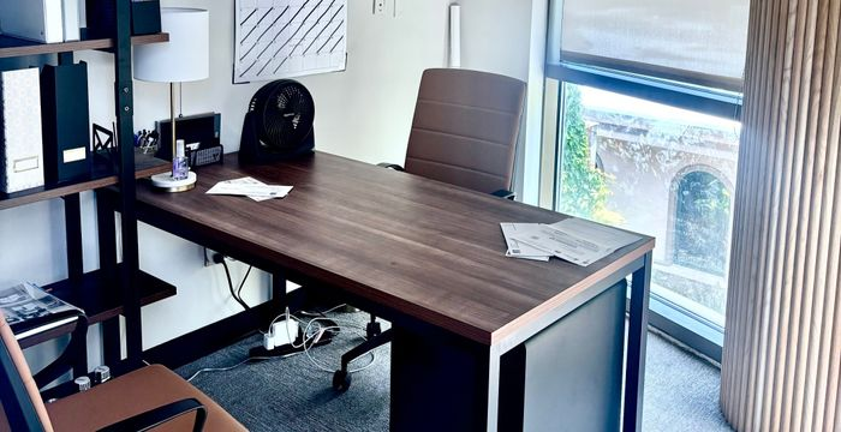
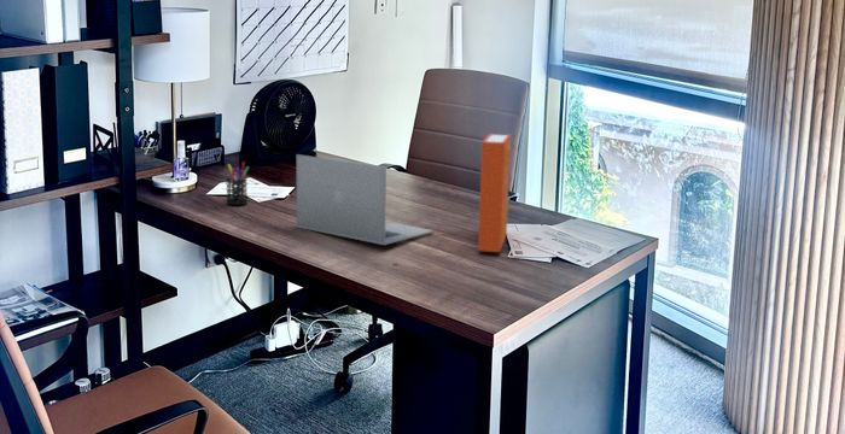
+ book [477,133,512,253]
+ laptop [296,153,436,246]
+ pen holder [225,162,250,206]
